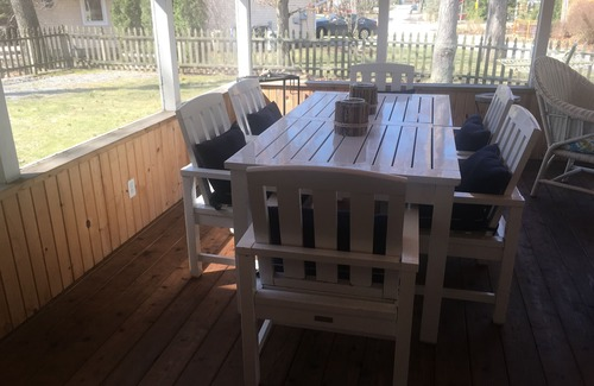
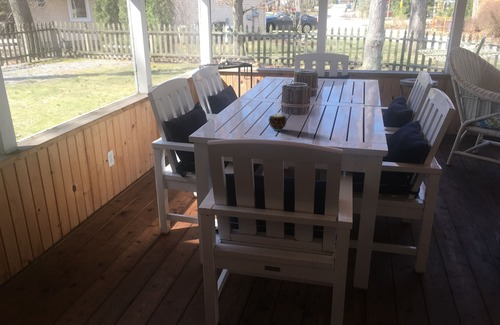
+ candle [267,113,288,132]
